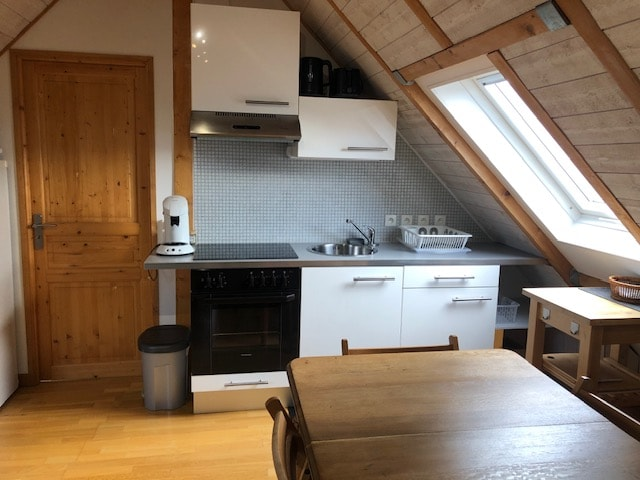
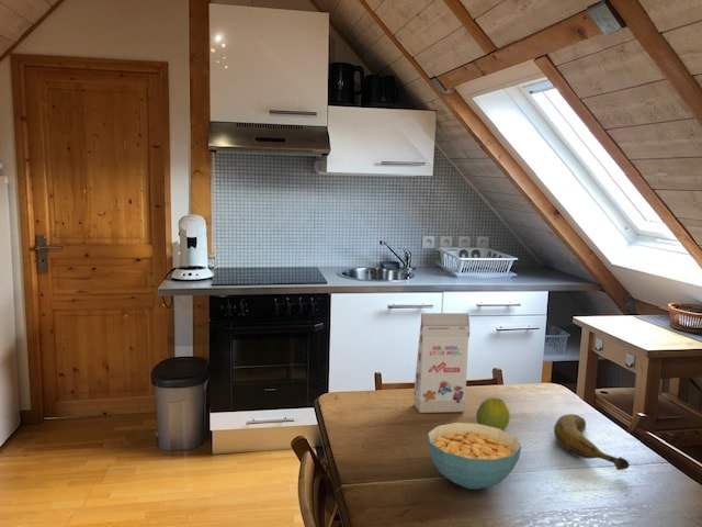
+ gift box [412,312,471,414]
+ banana [553,413,631,471]
+ fruit [475,396,511,431]
+ cereal bowl [427,422,522,490]
